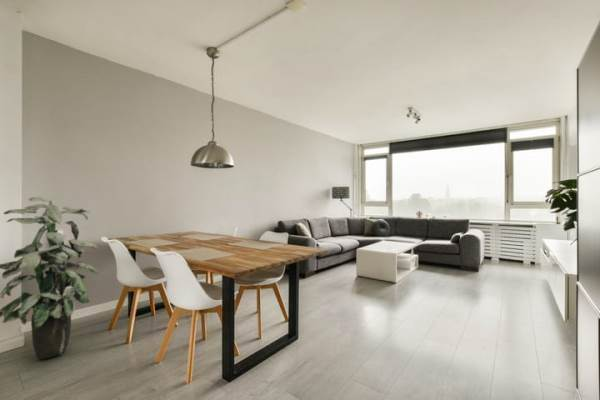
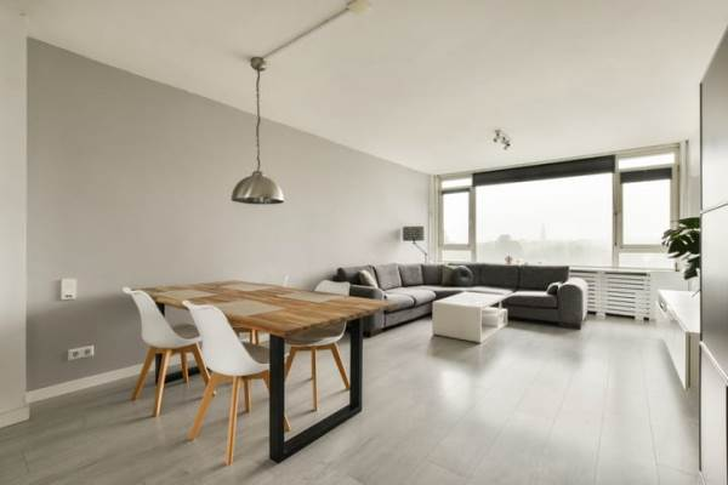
- indoor plant [0,196,99,361]
